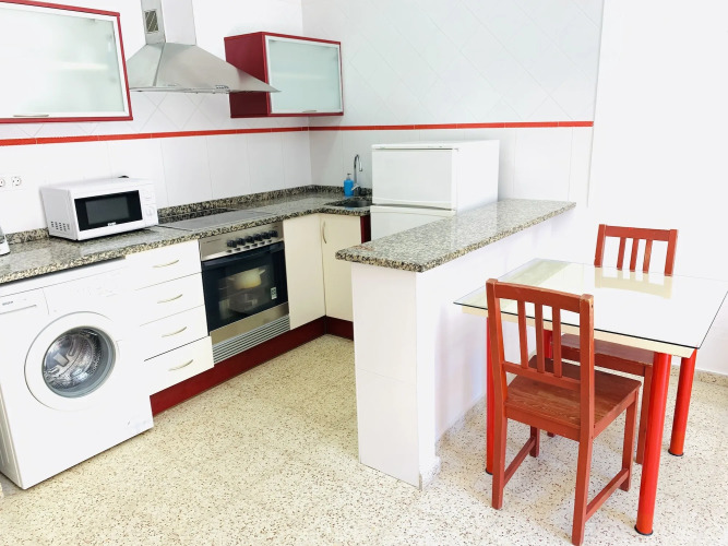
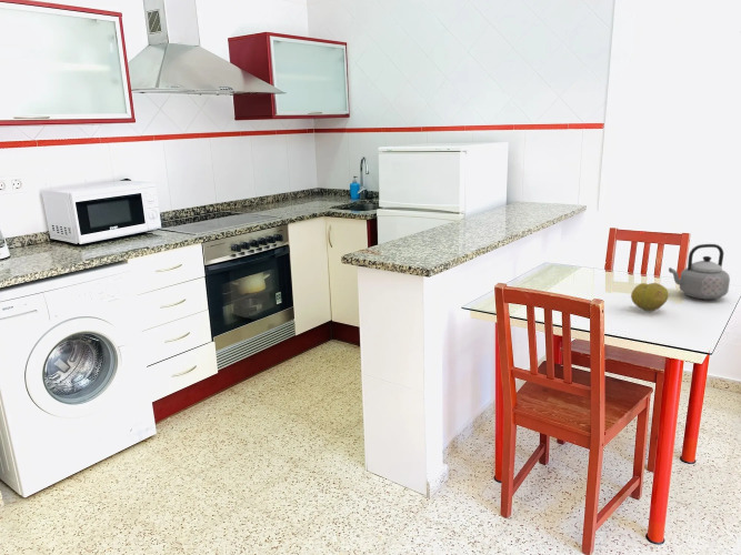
+ teapot [668,243,731,301]
+ fruit [630,282,670,313]
